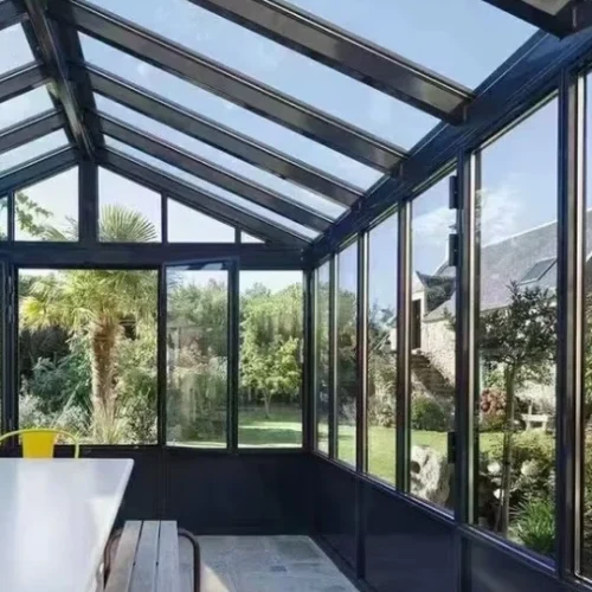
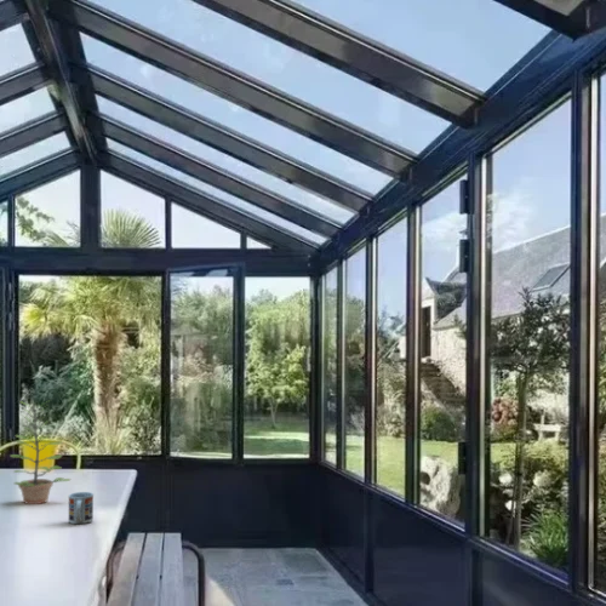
+ plant [8,399,72,505]
+ cup [68,491,95,525]
